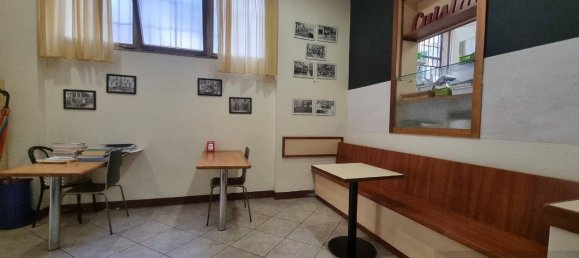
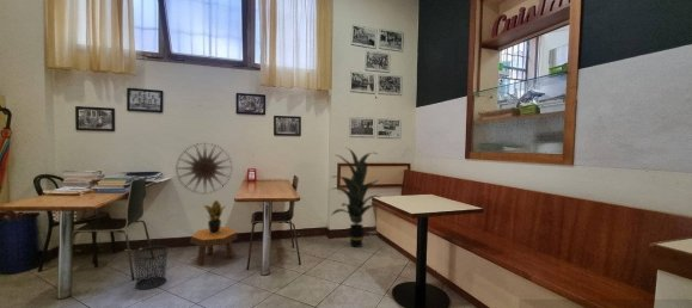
+ waste bin [130,245,170,291]
+ footstool [189,226,239,267]
+ potted plant [202,199,227,234]
+ indoor plant [327,147,381,248]
+ wall art [174,142,233,195]
